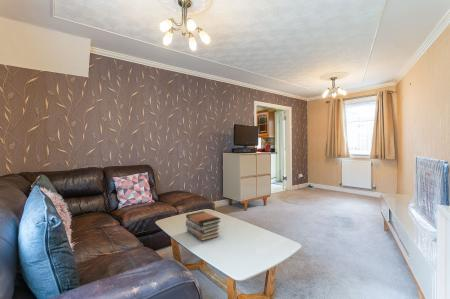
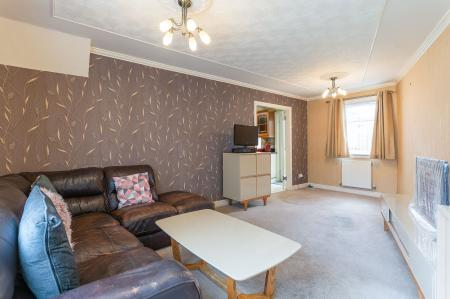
- book stack [185,210,222,242]
